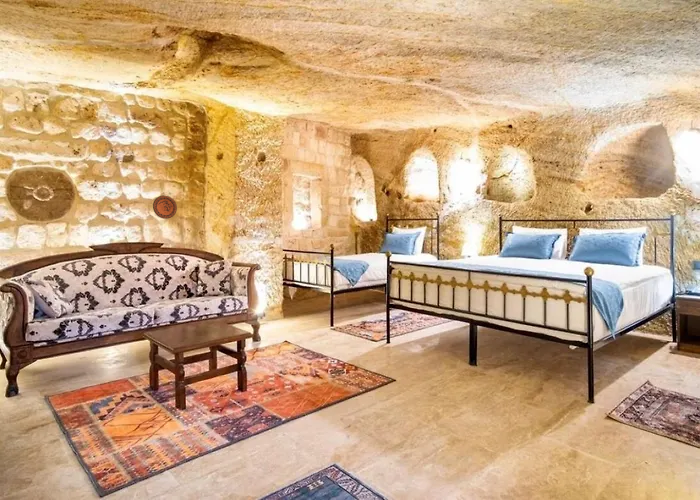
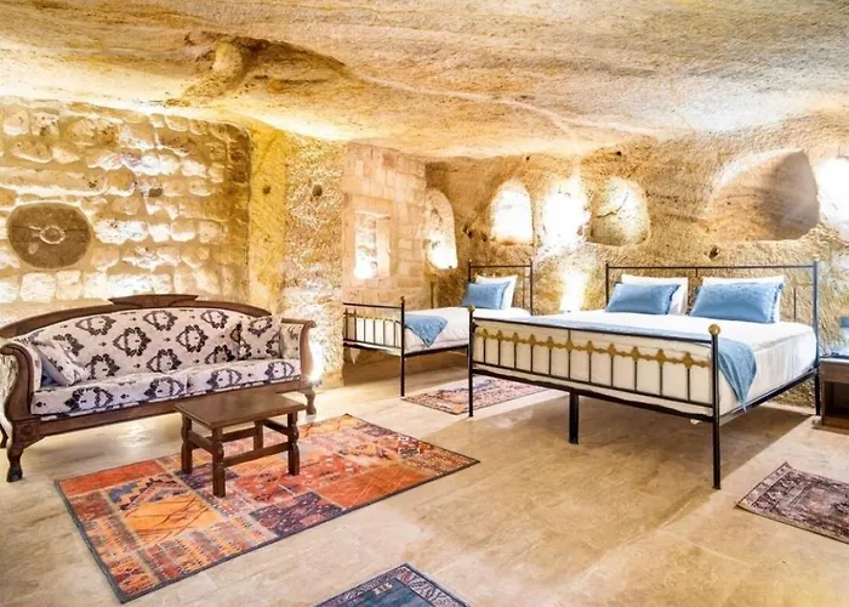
- decorative plate [152,195,178,220]
